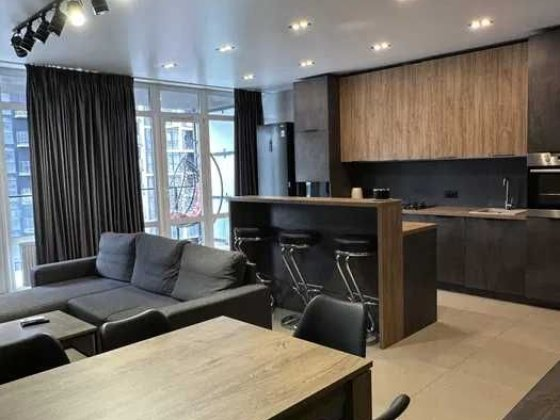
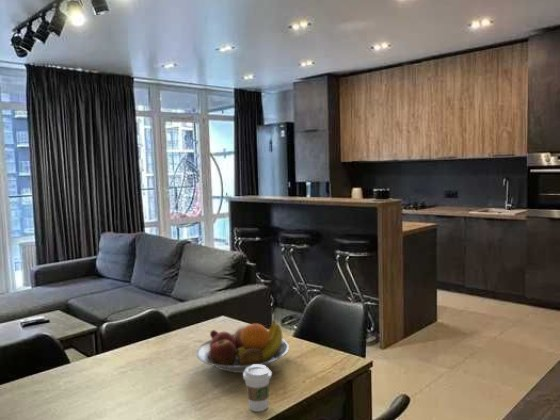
+ fruit bowl [195,319,290,374]
+ coffee cup [242,365,273,413]
